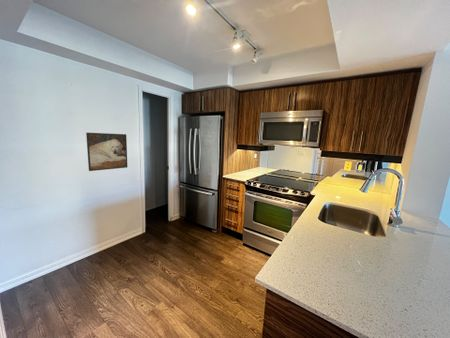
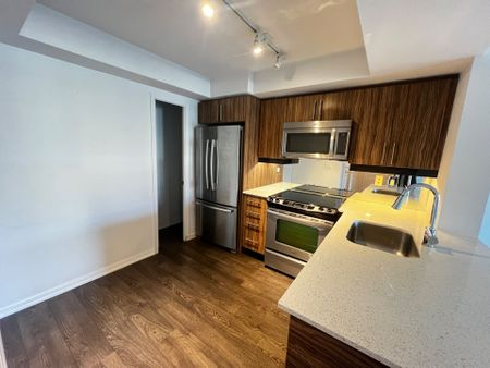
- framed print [85,132,128,172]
